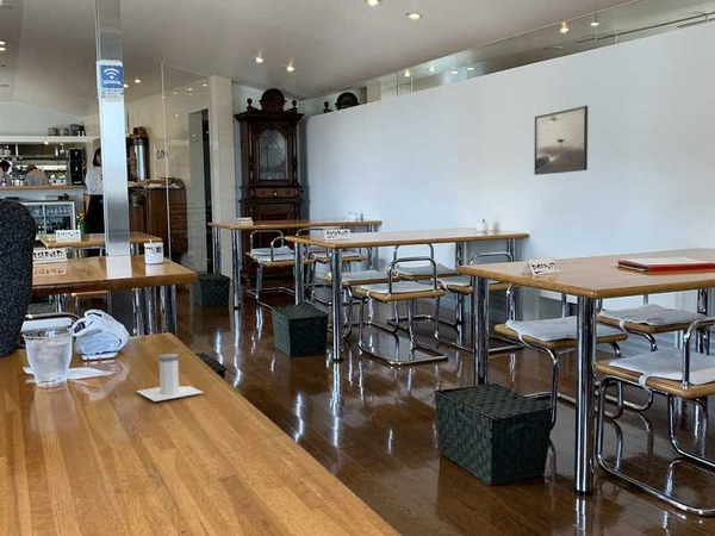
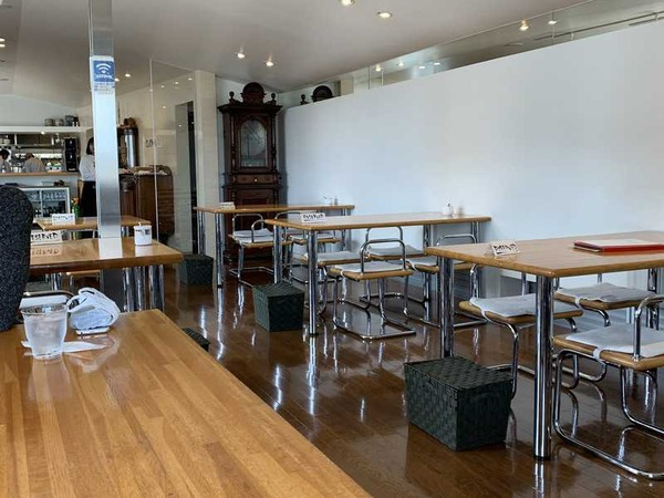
- salt shaker [135,353,205,403]
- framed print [533,105,589,176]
